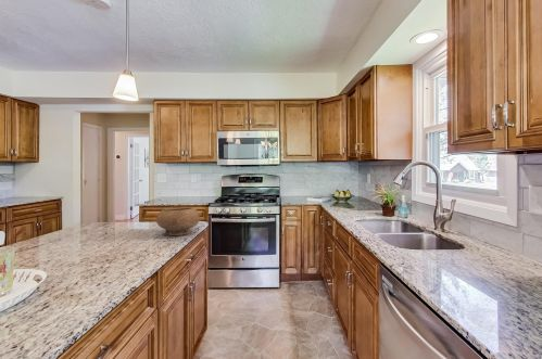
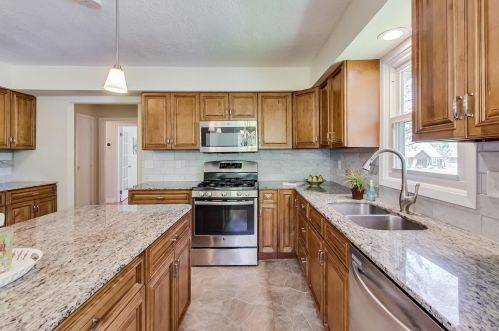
- bowl [155,207,201,236]
